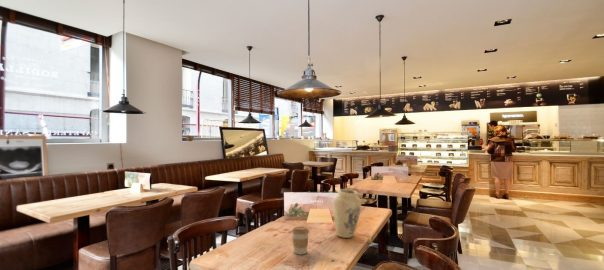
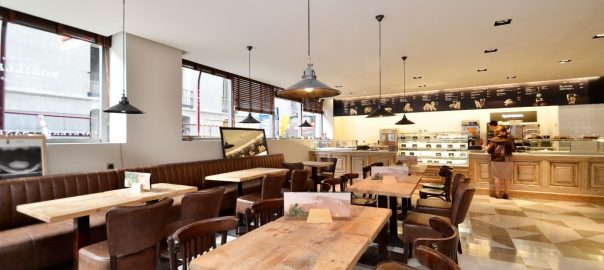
- coffee cup [291,226,310,255]
- vase [332,188,362,239]
